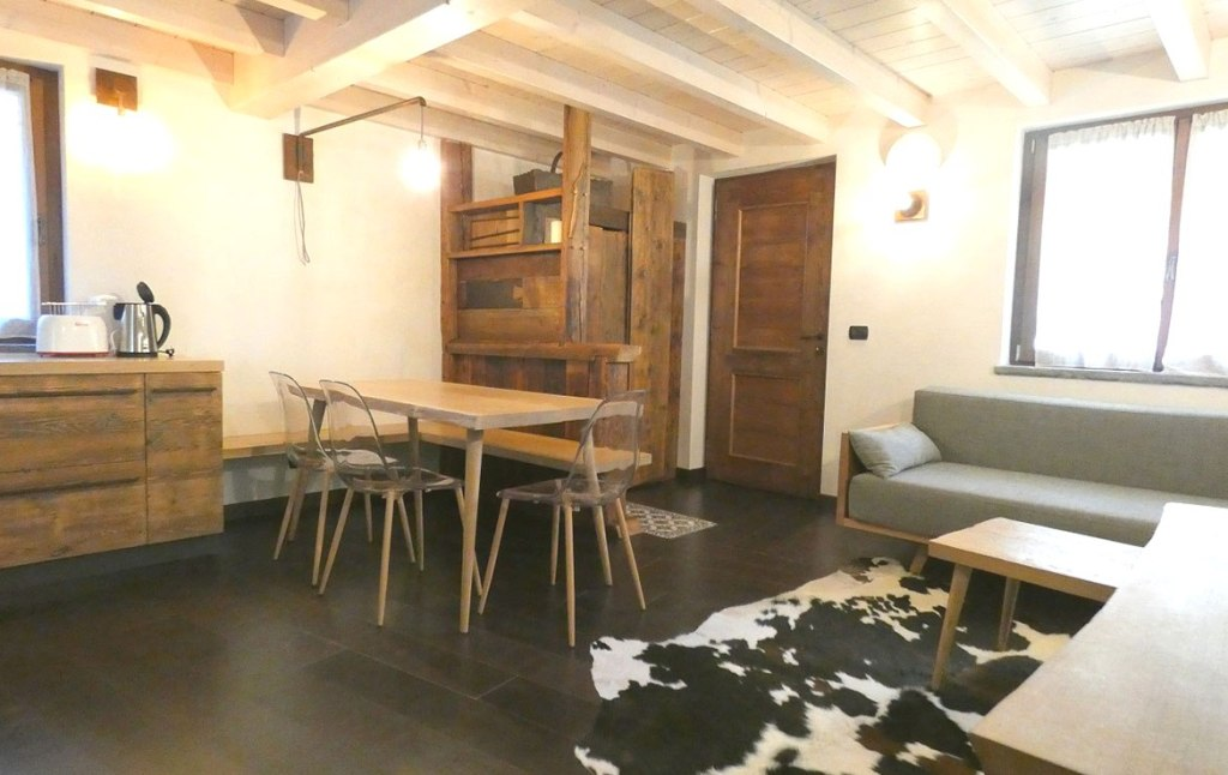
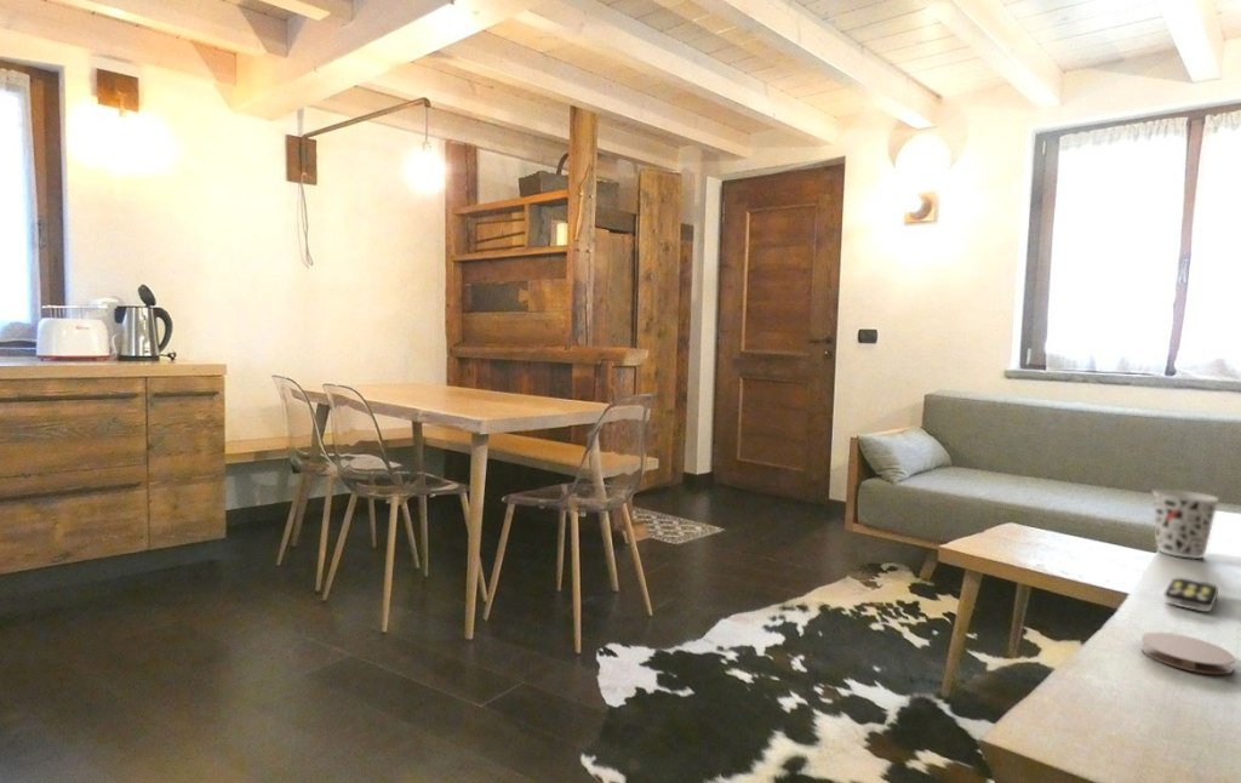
+ cup [1151,488,1220,560]
+ coaster [1140,631,1236,675]
+ remote control [1162,577,1219,613]
